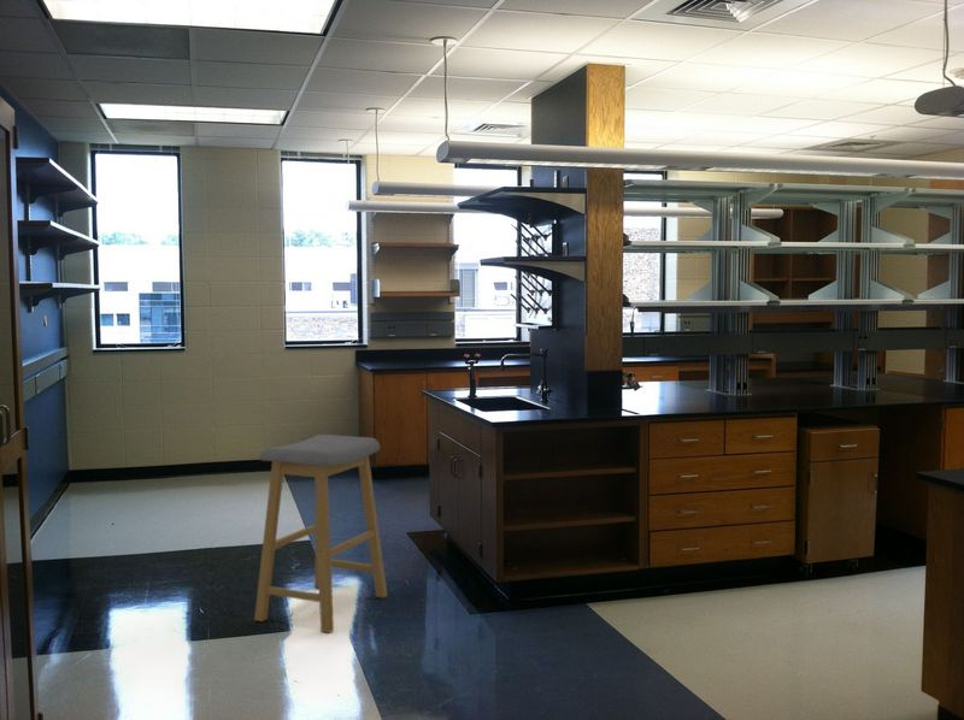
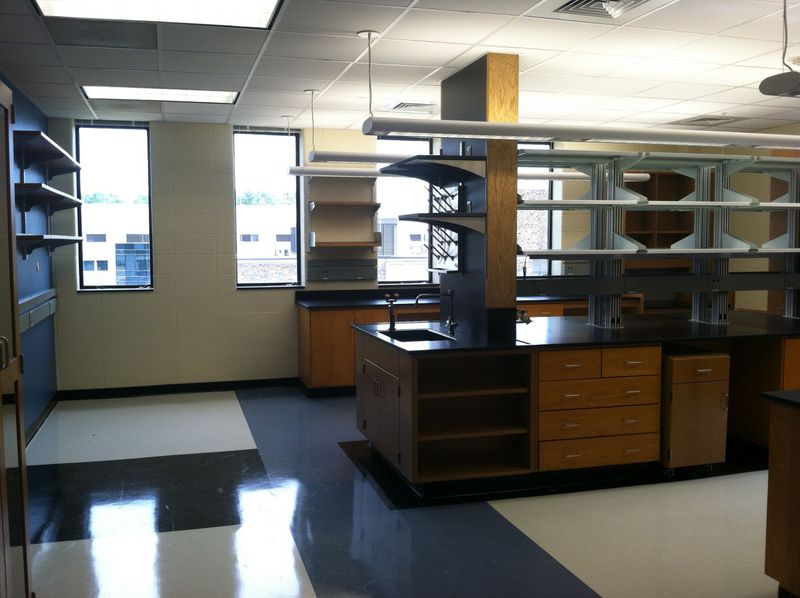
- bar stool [253,433,388,633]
